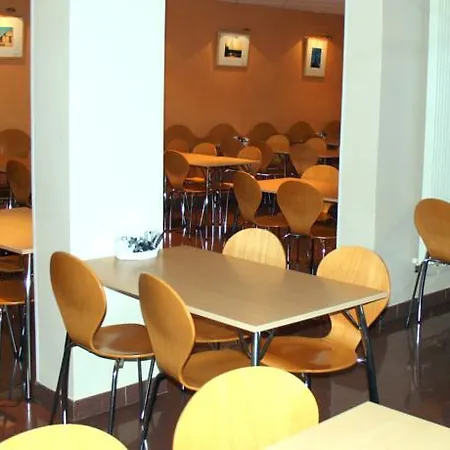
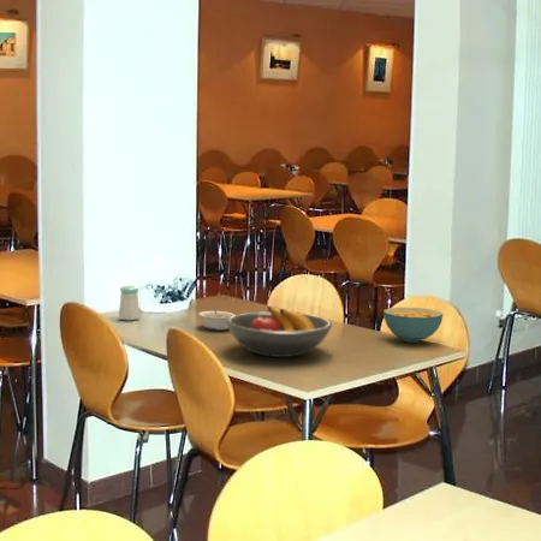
+ fruit bowl [226,305,333,358]
+ legume [197,305,237,331]
+ cereal bowl [382,307,444,344]
+ salt shaker [118,285,141,321]
